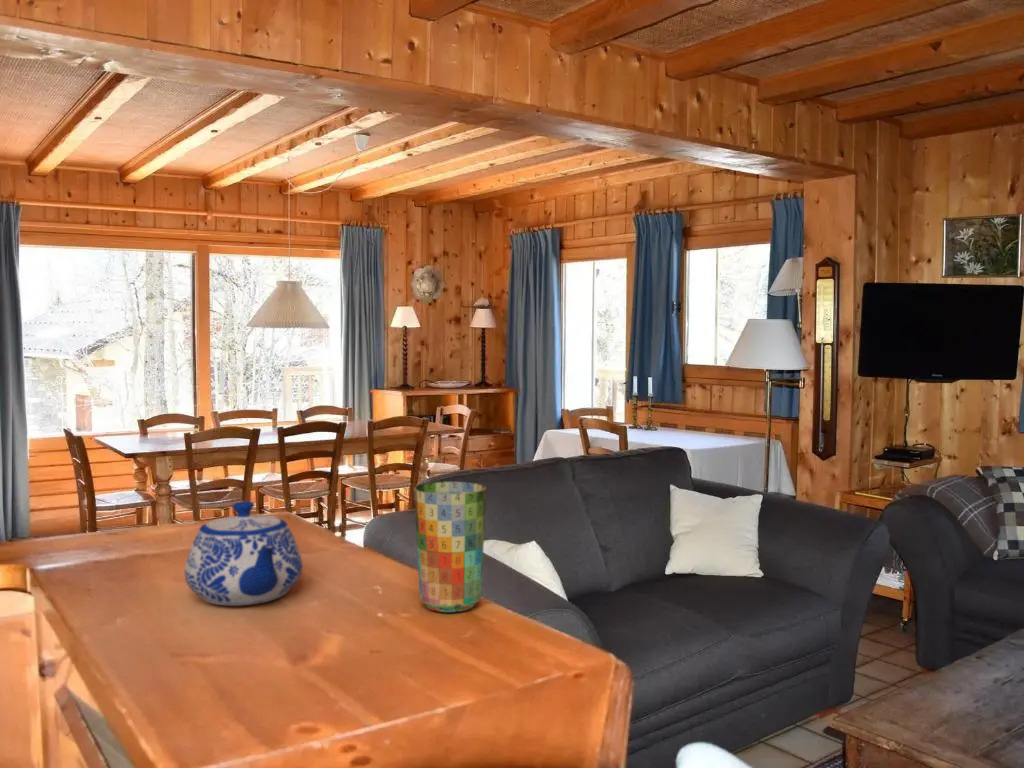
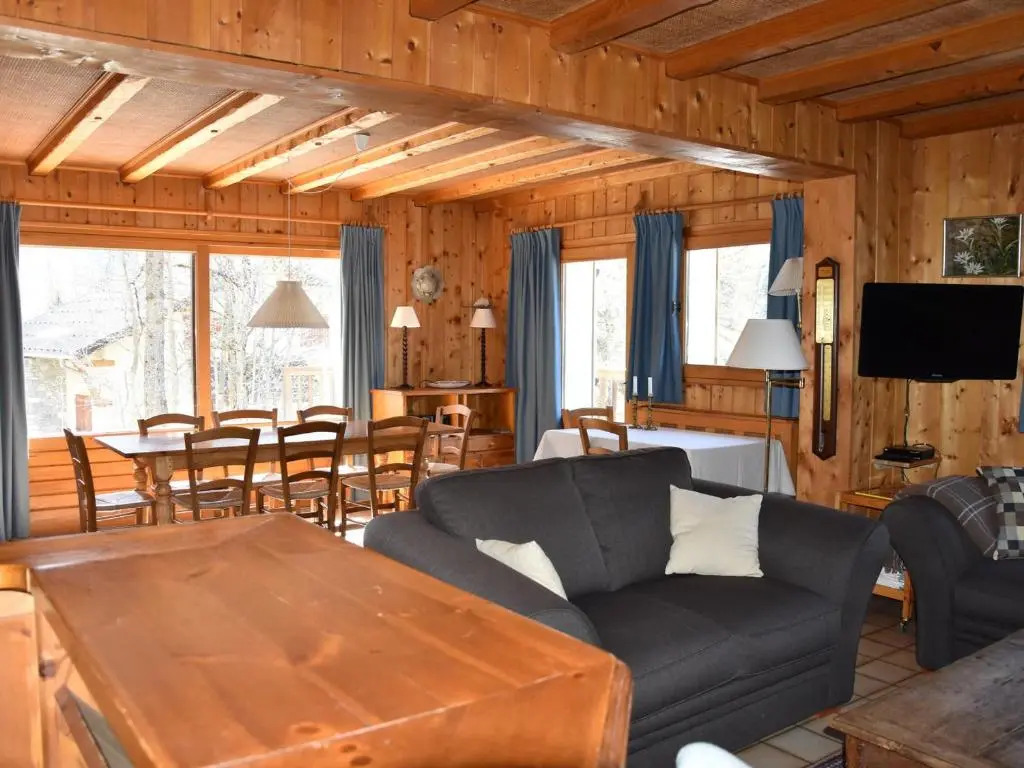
- teapot [184,500,304,606]
- cup [413,480,487,614]
